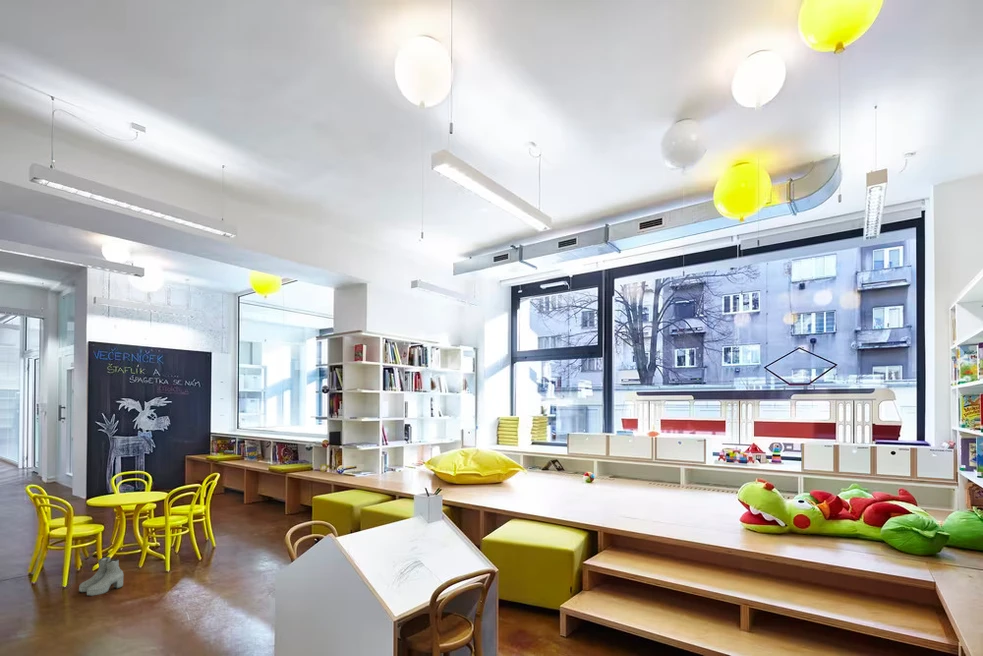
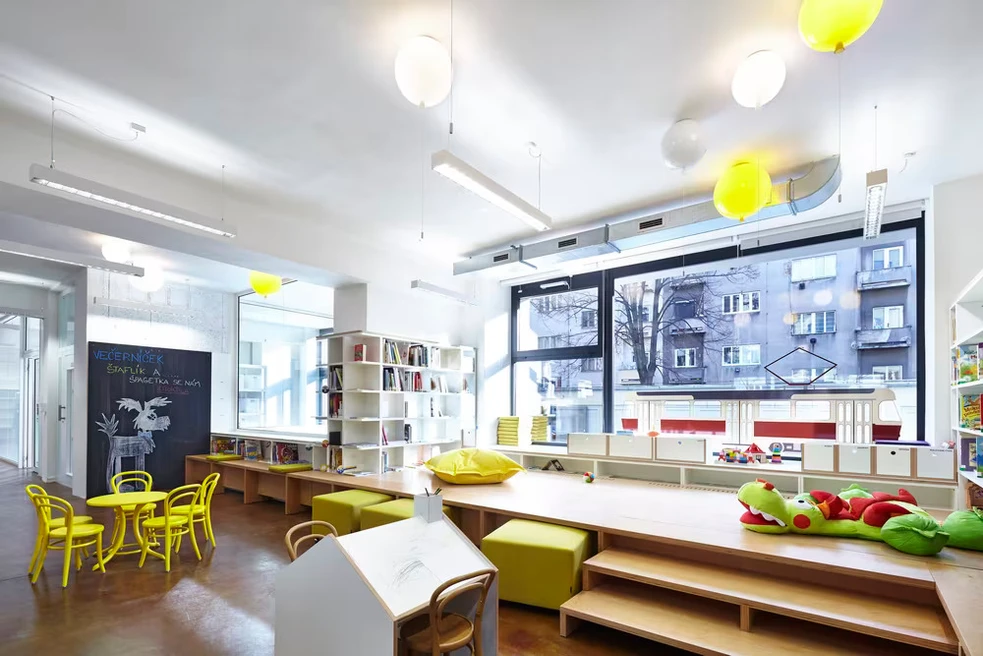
- boots [78,556,124,597]
